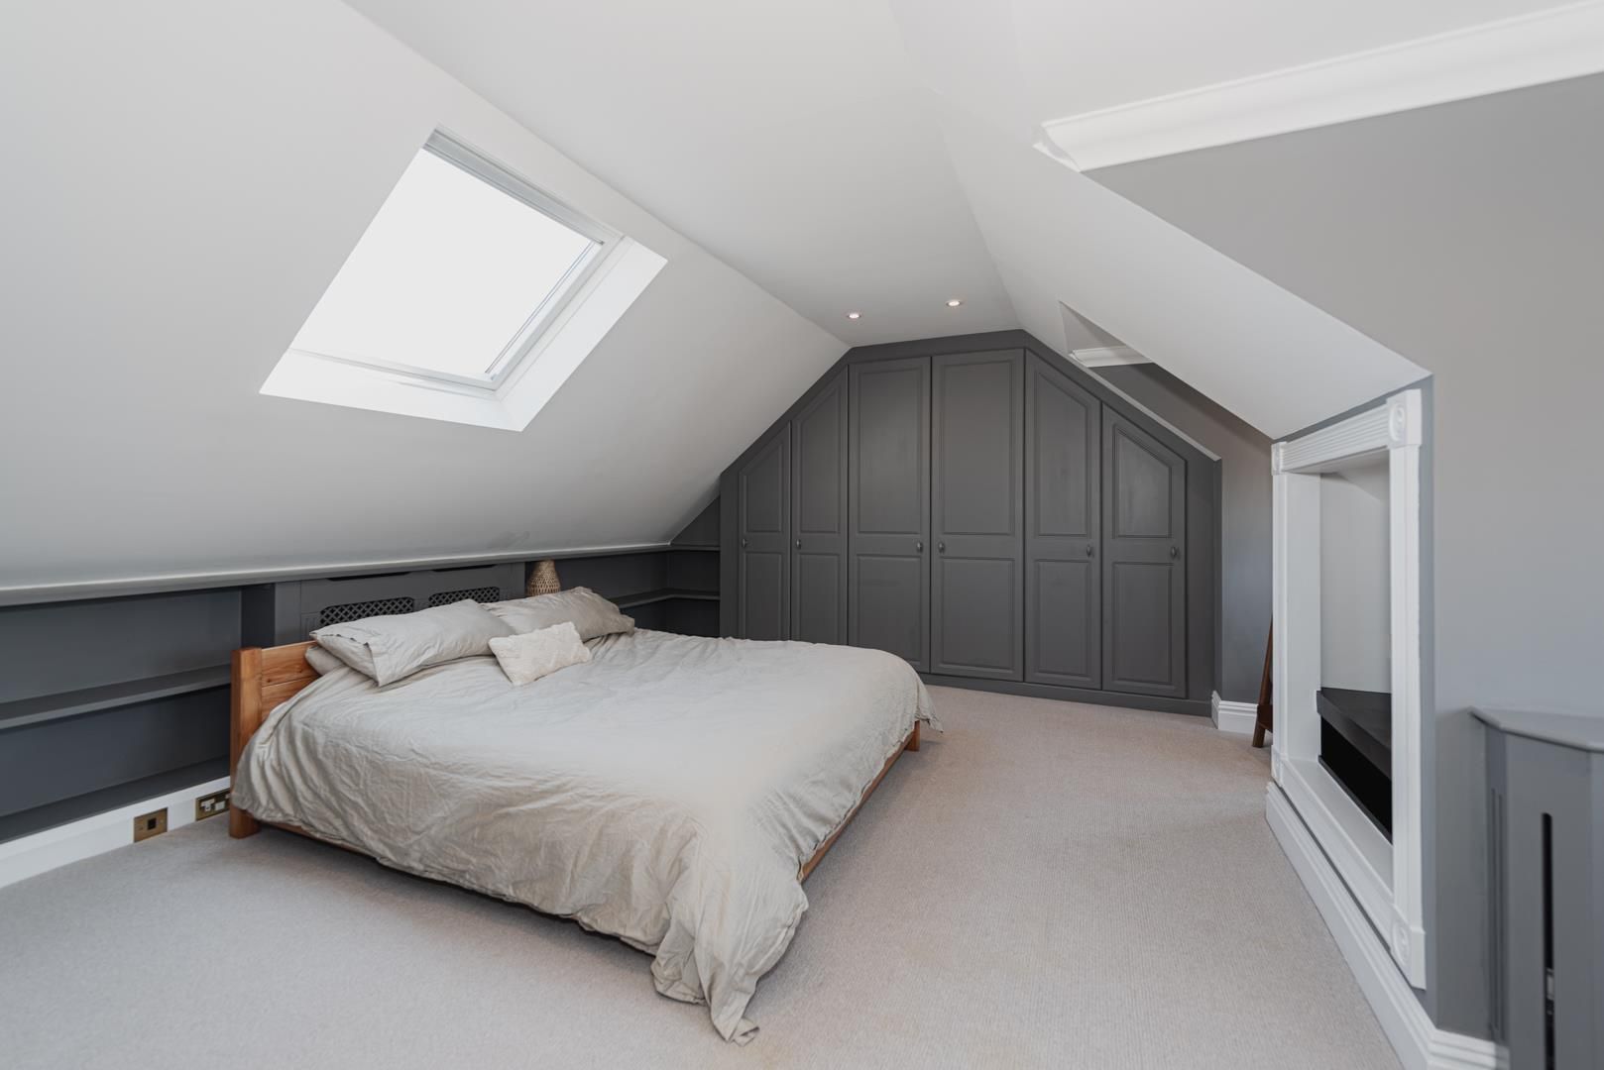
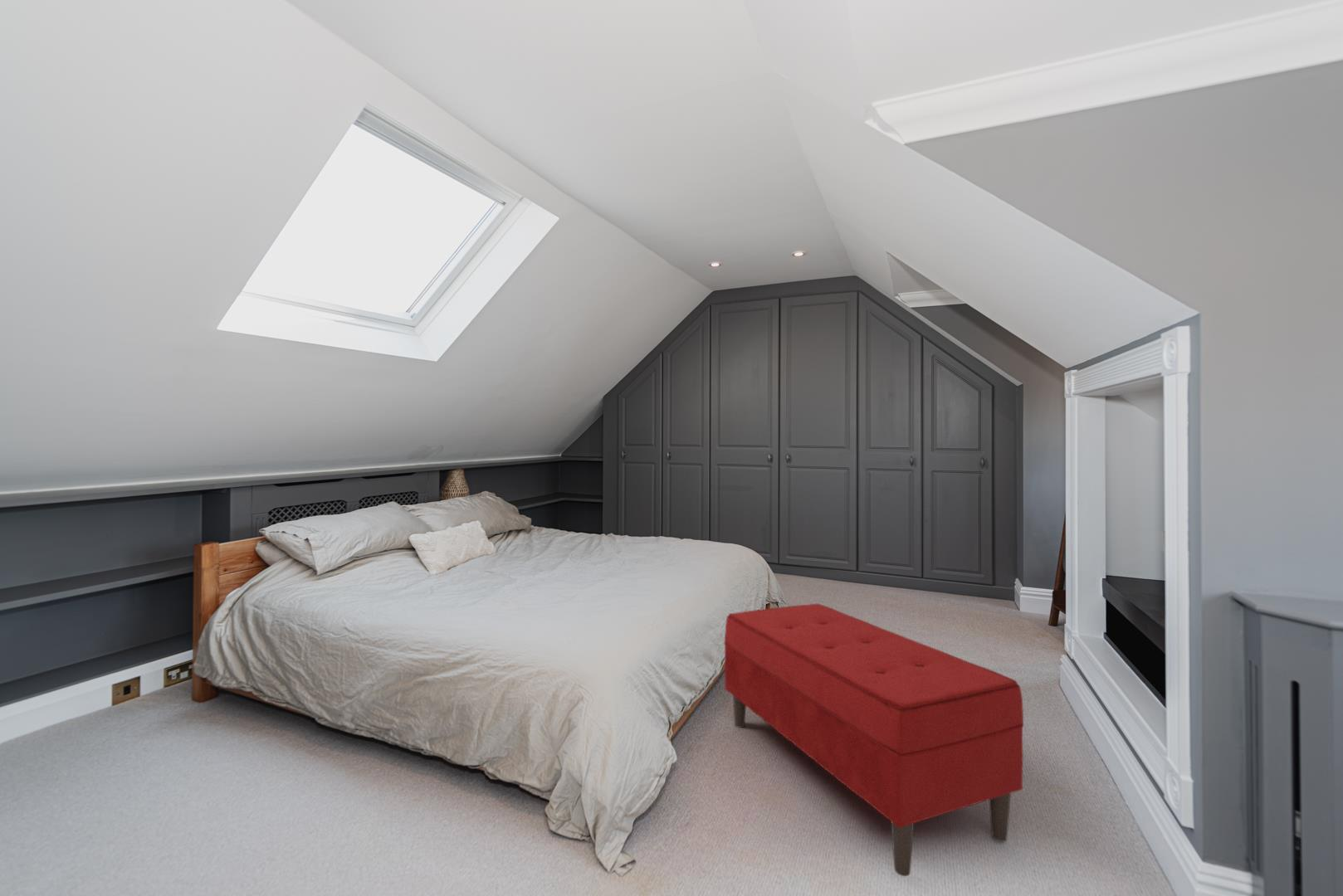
+ bench [723,603,1024,877]
